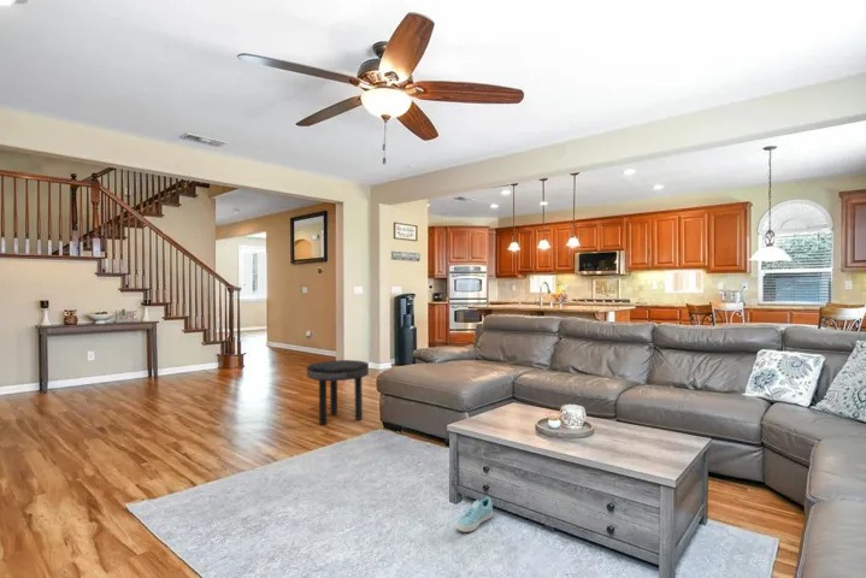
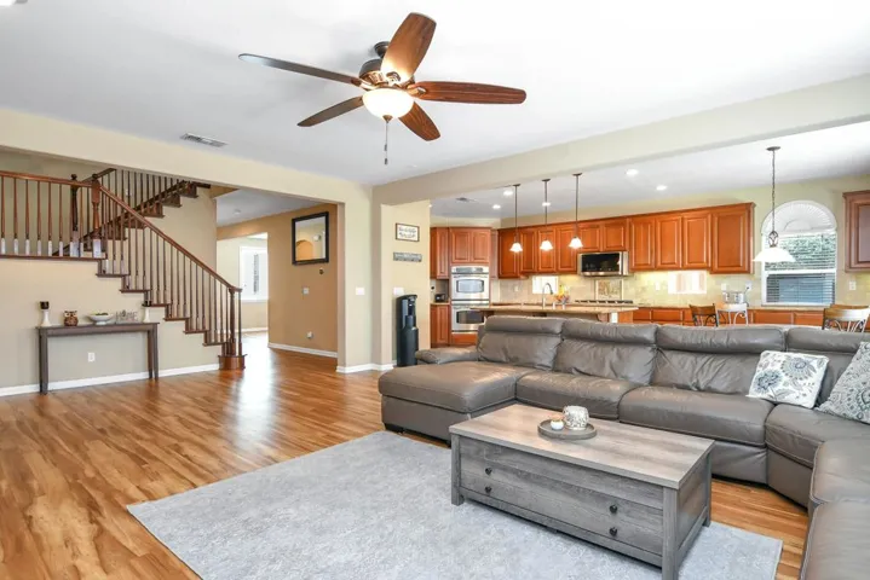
- sneaker [455,496,494,533]
- side table [306,359,370,426]
